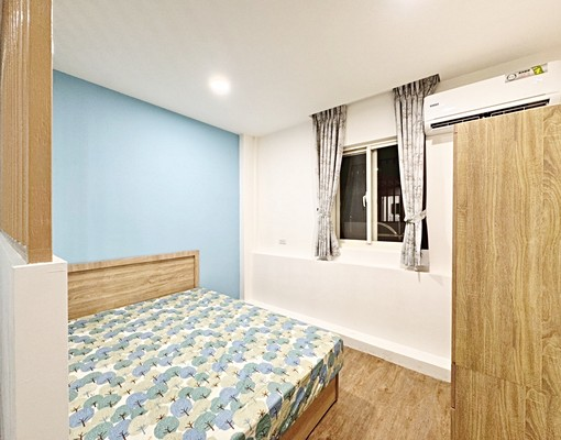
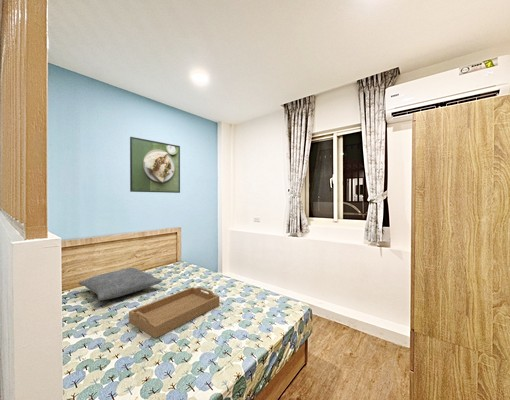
+ pillow [77,267,163,301]
+ serving tray [128,286,220,339]
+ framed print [129,136,181,194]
